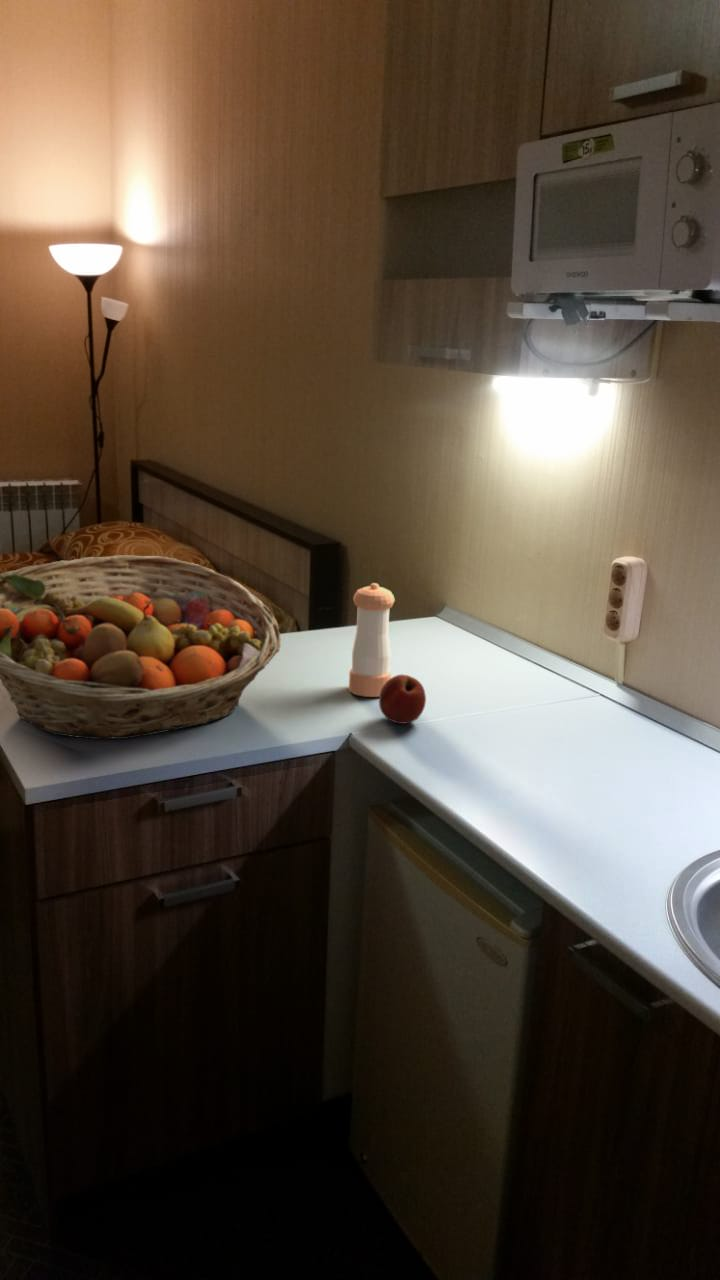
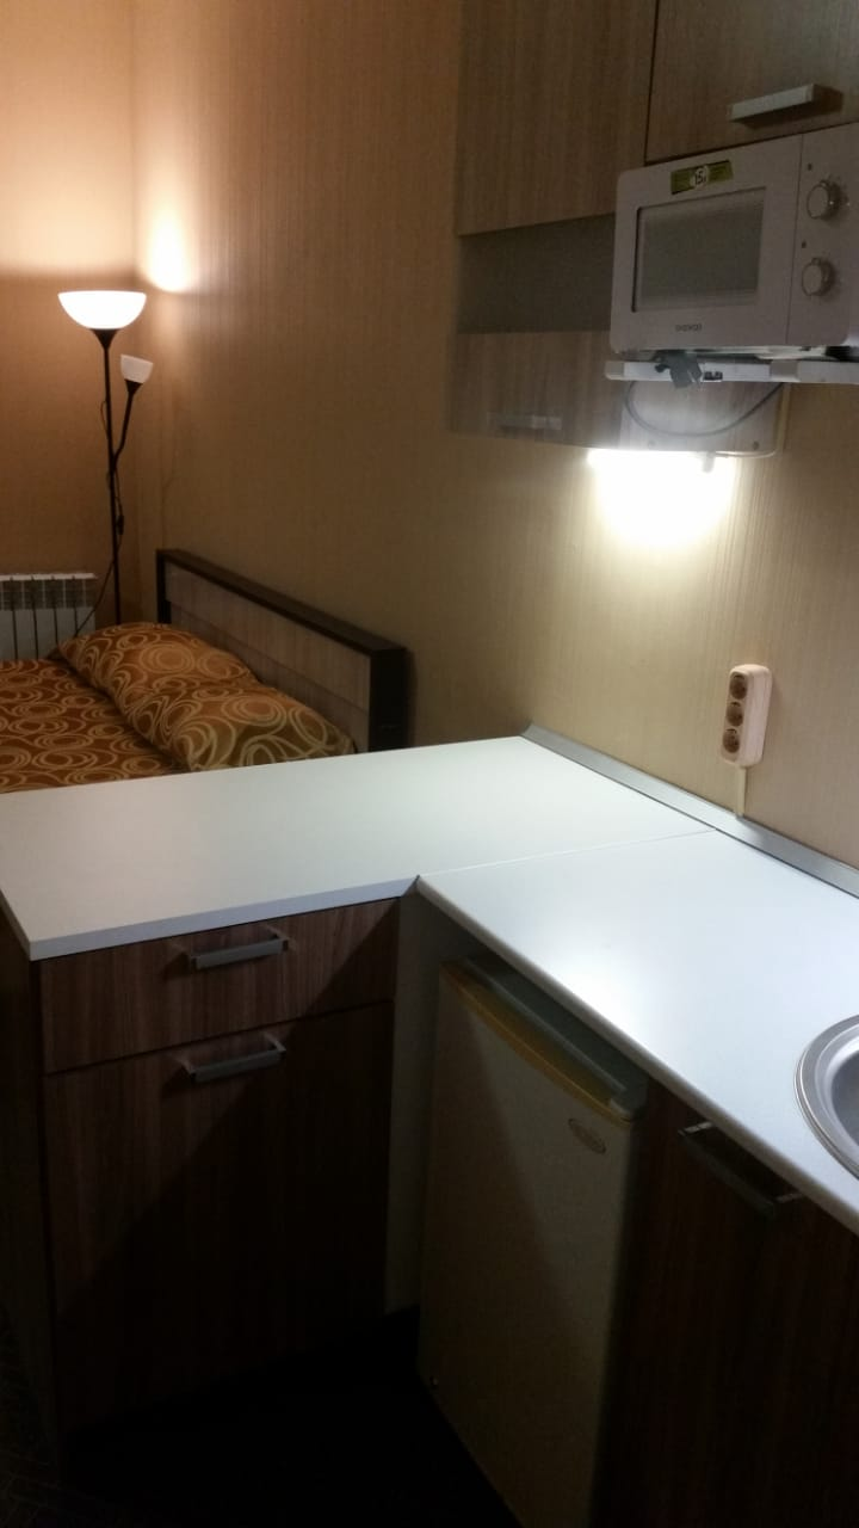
- pepper shaker [348,582,396,698]
- apple [378,674,427,725]
- fruit basket [0,554,281,740]
